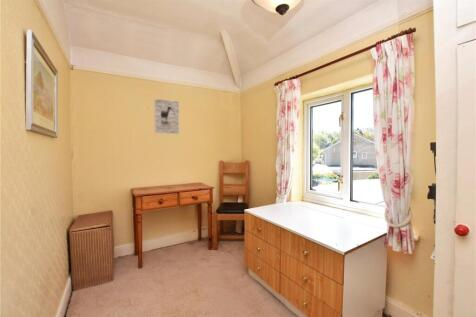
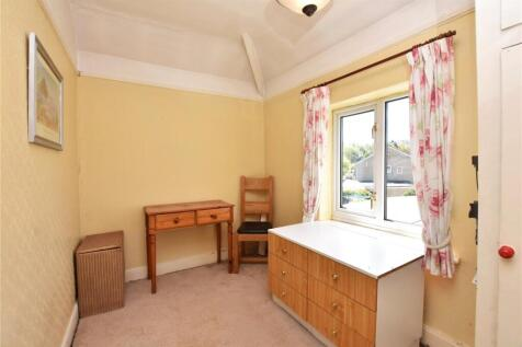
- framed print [153,97,180,135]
